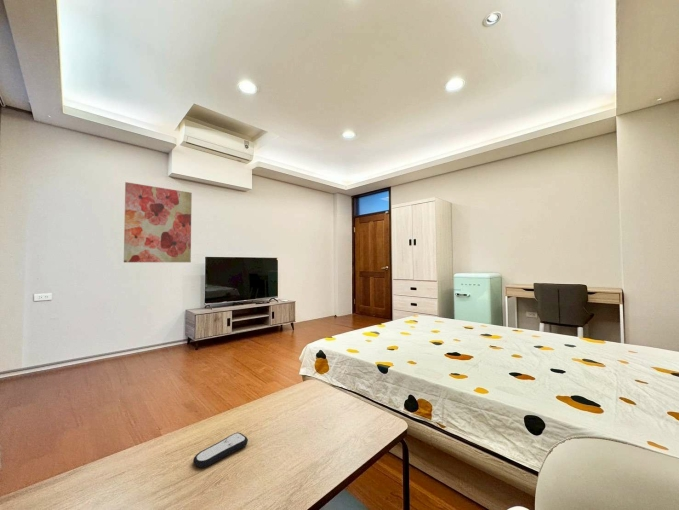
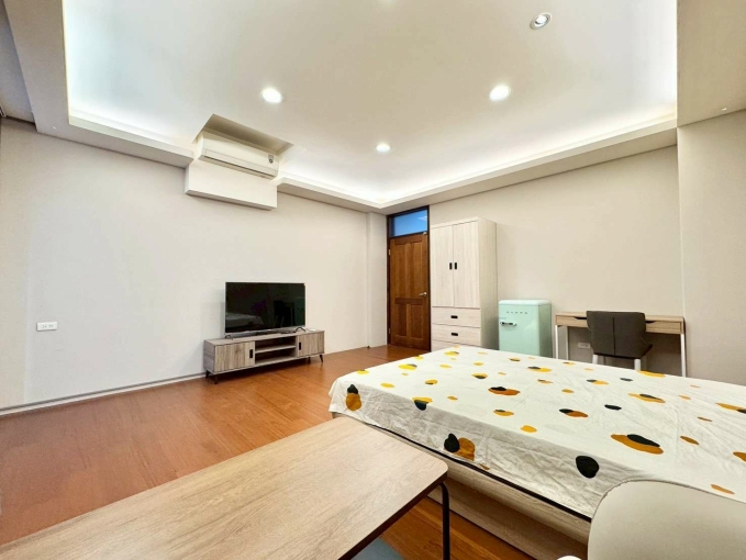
- wall art [123,181,193,263]
- remote control [192,432,249,469]
